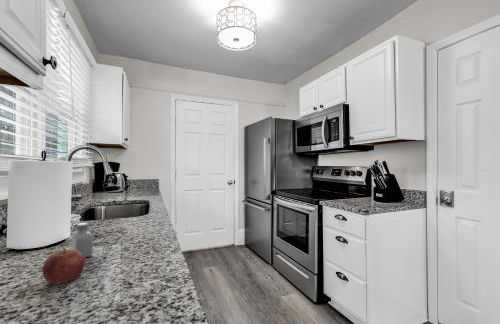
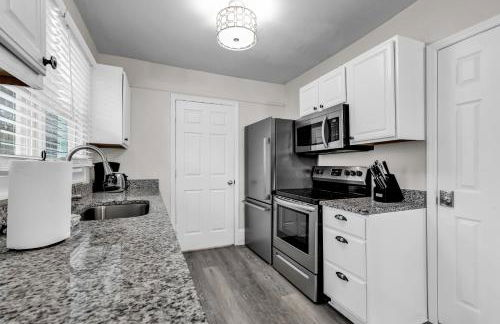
- saltshaker [71,222,94,259]
- apple [41,245,87,285]
